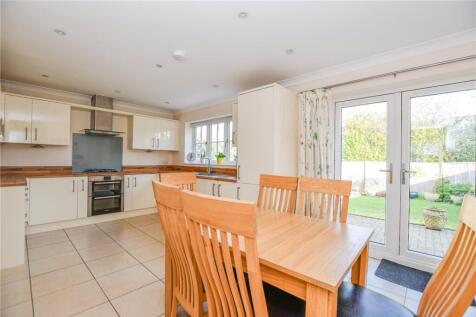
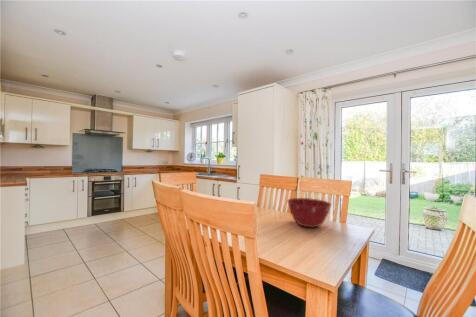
+ mixing bowl [286,197,332,228]
